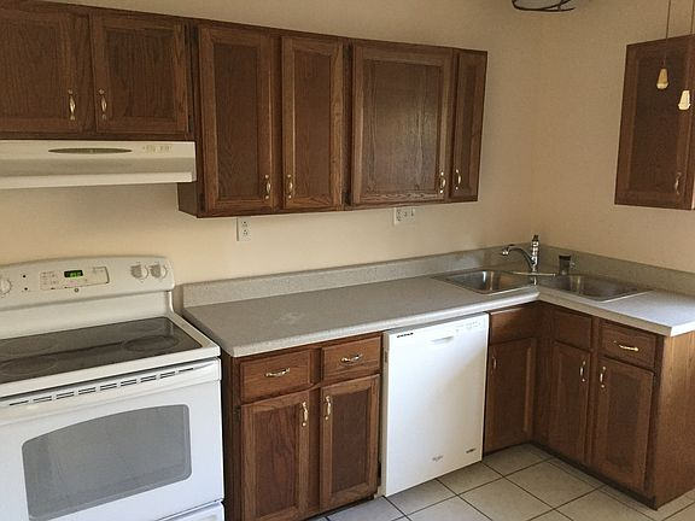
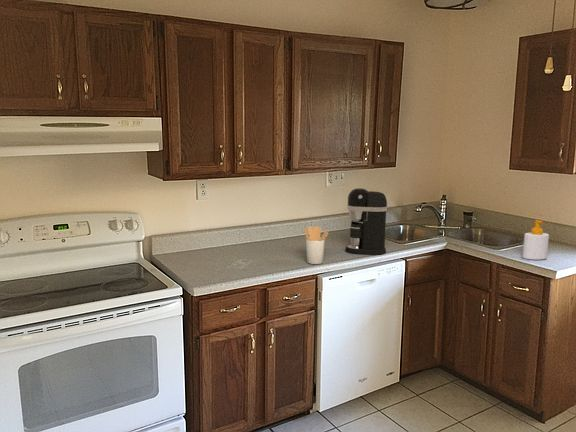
+ soap bottle [521,219,550,261]
+ utensil holder [303,225,329,265]
+ coffee maker [344,187,388,256]
